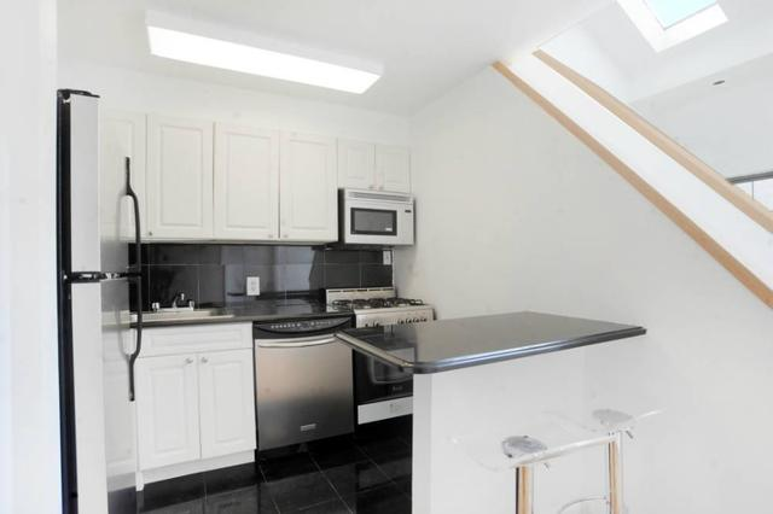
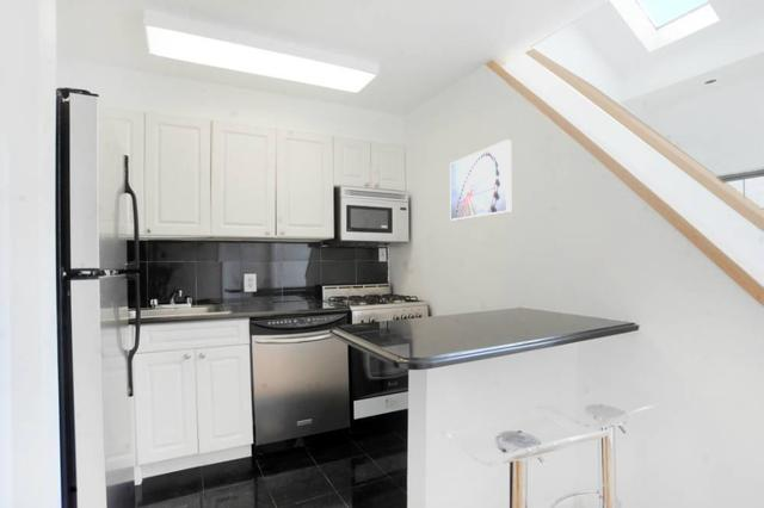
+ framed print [449,138,512,222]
